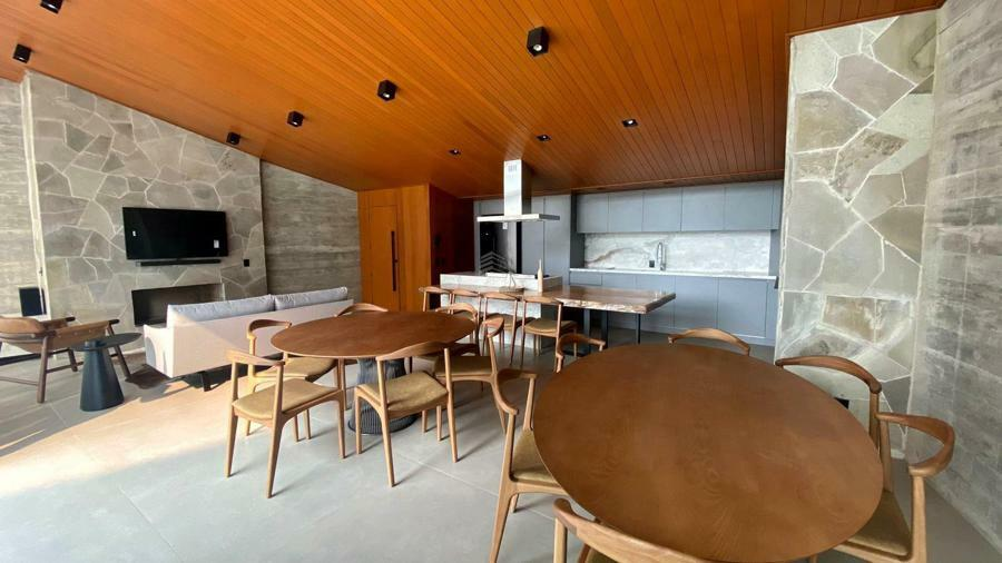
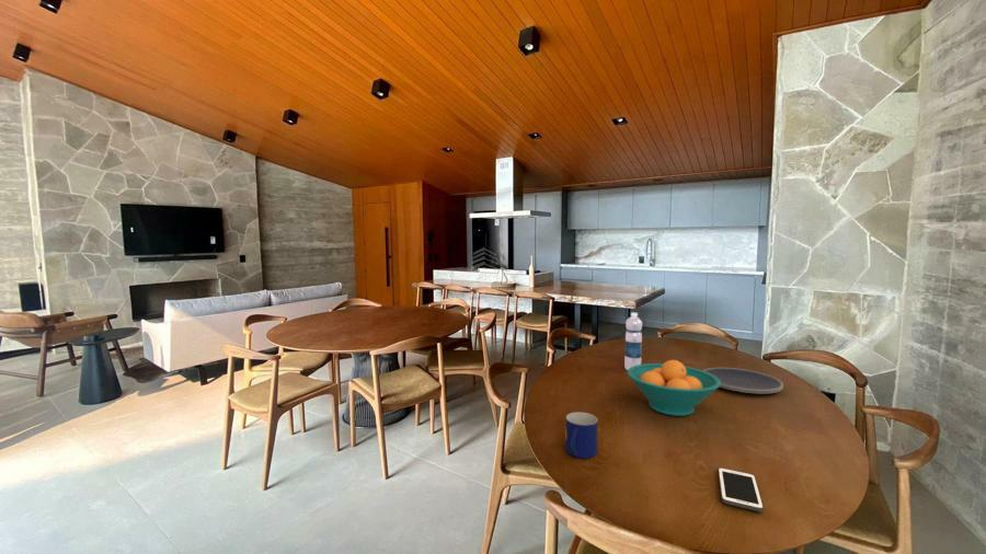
+ plate [702,367,784,394]
+ water bottle [623,312,643,371]
+ cell phone [716,466,765,513]
+ mug [564,412,598,460]
+ fruit bowl [627,359,721,417]
